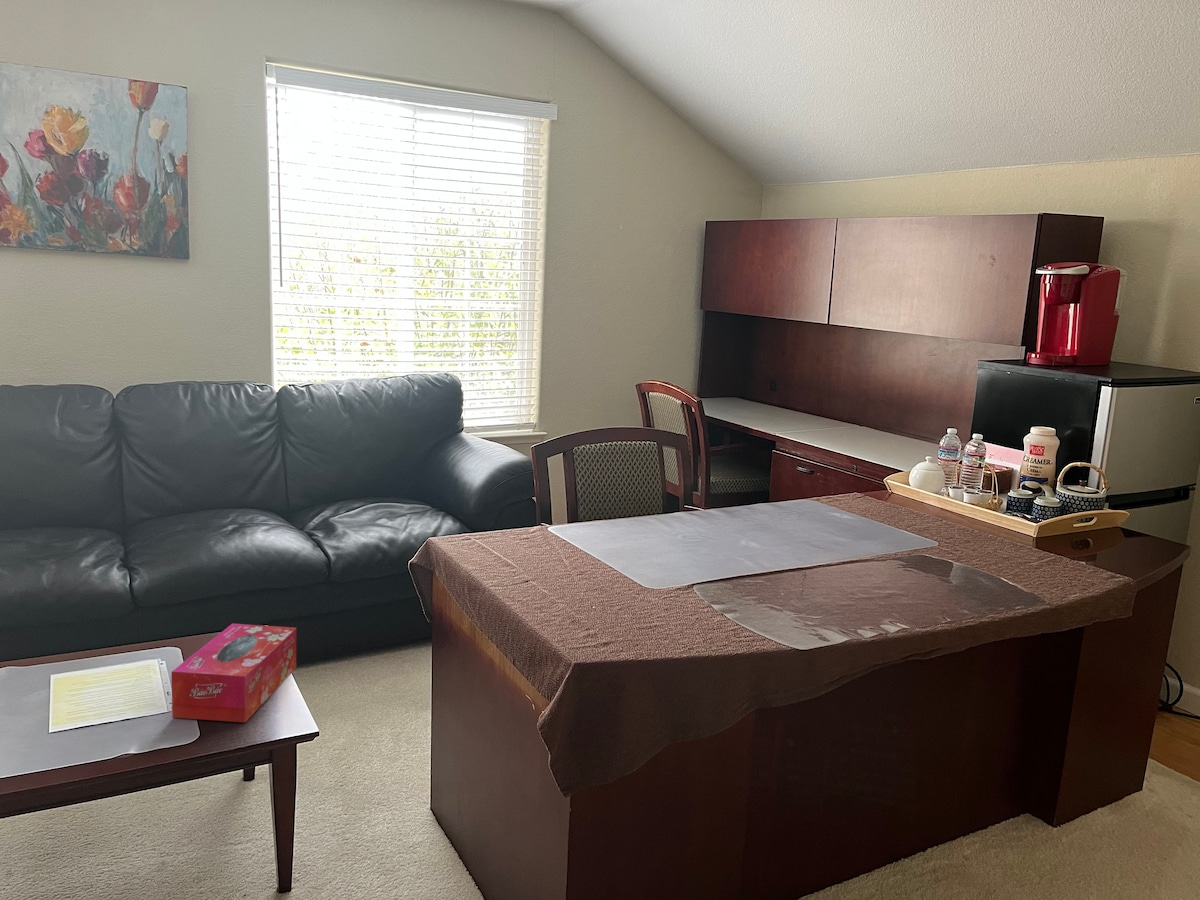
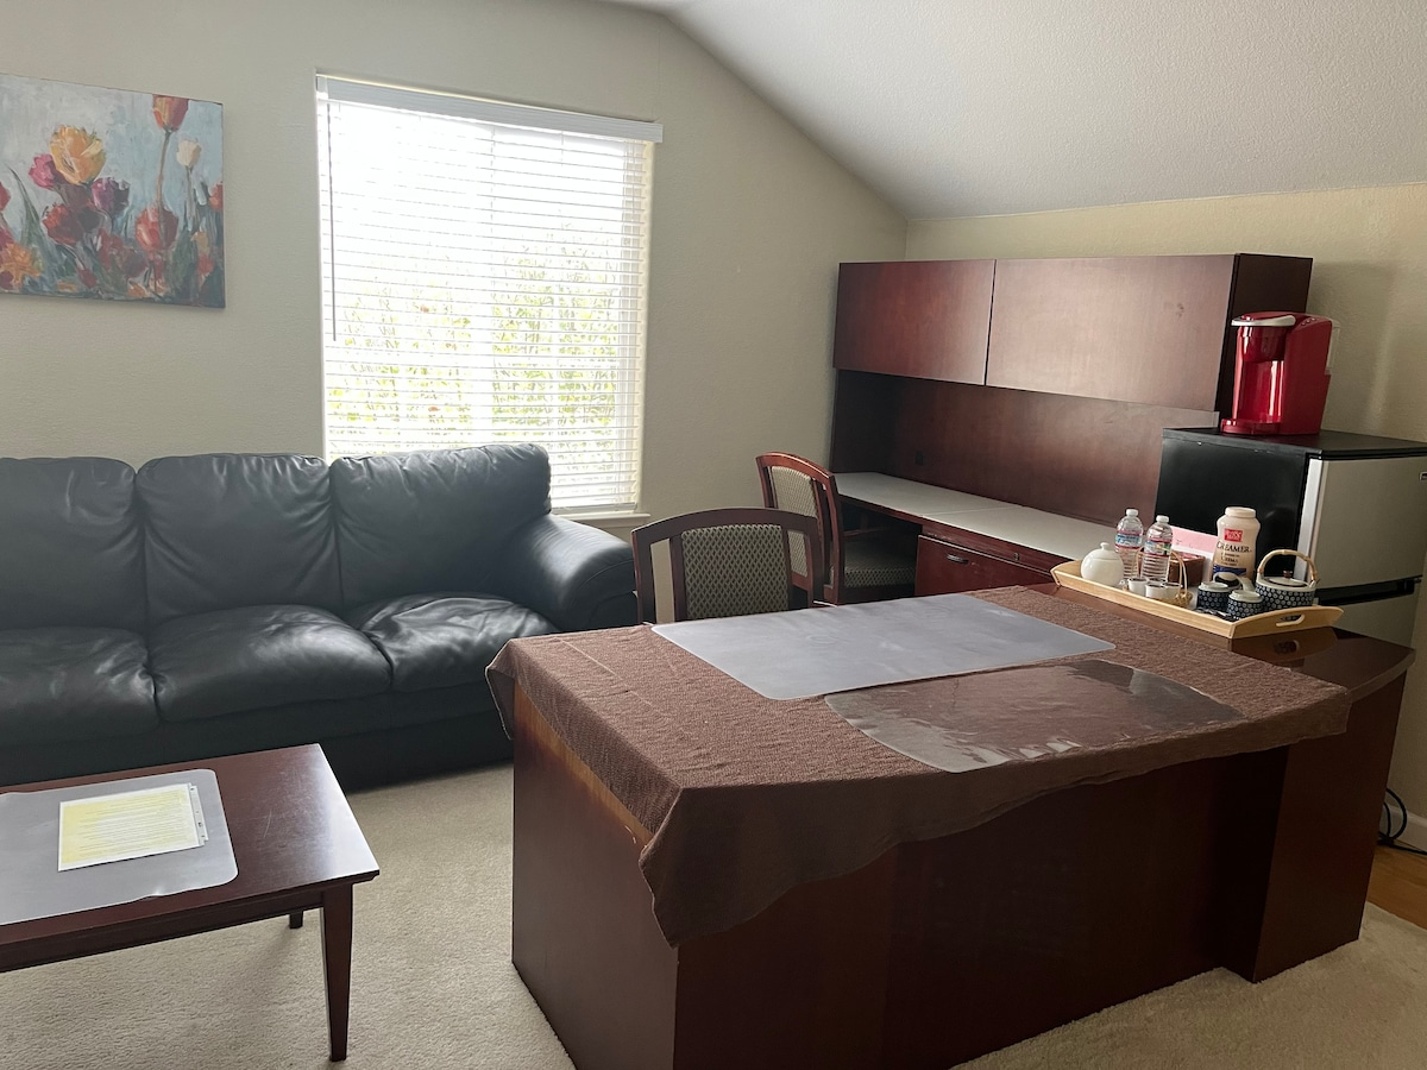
- tissue box [170,623,297,723]
